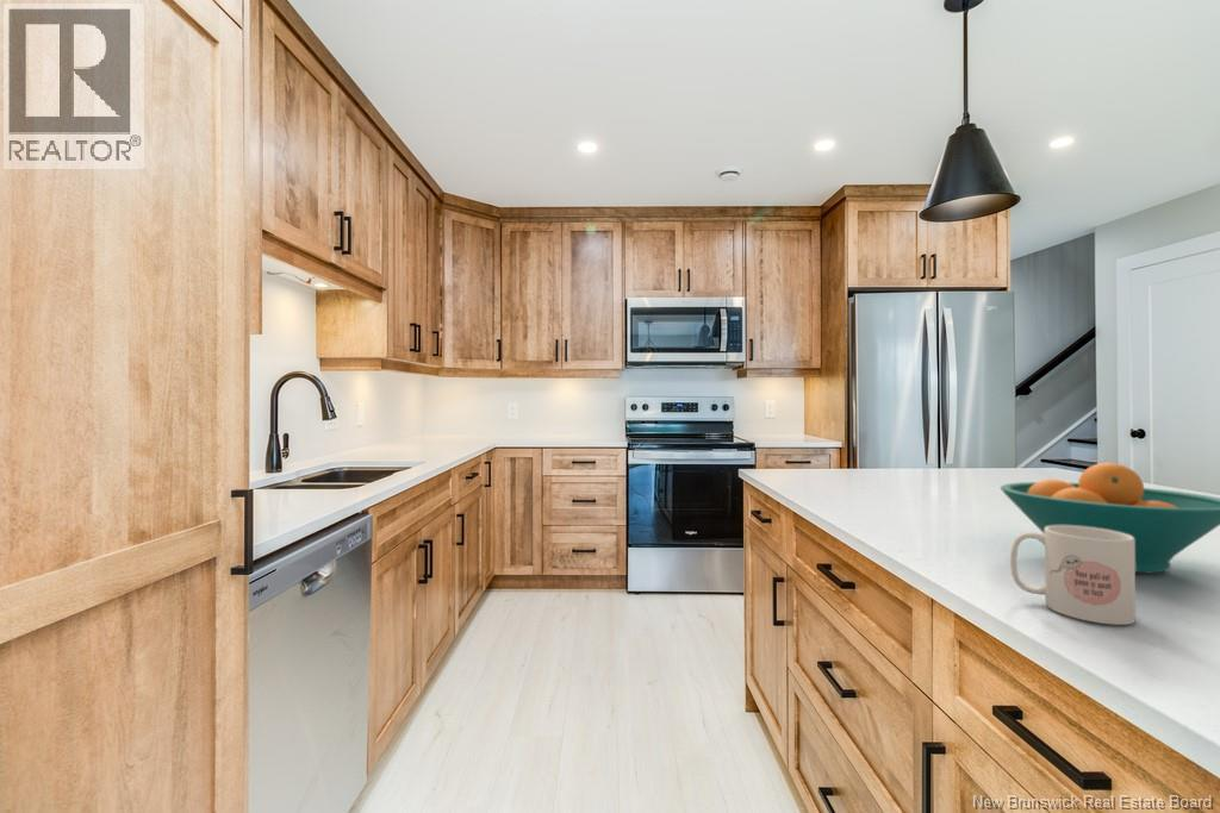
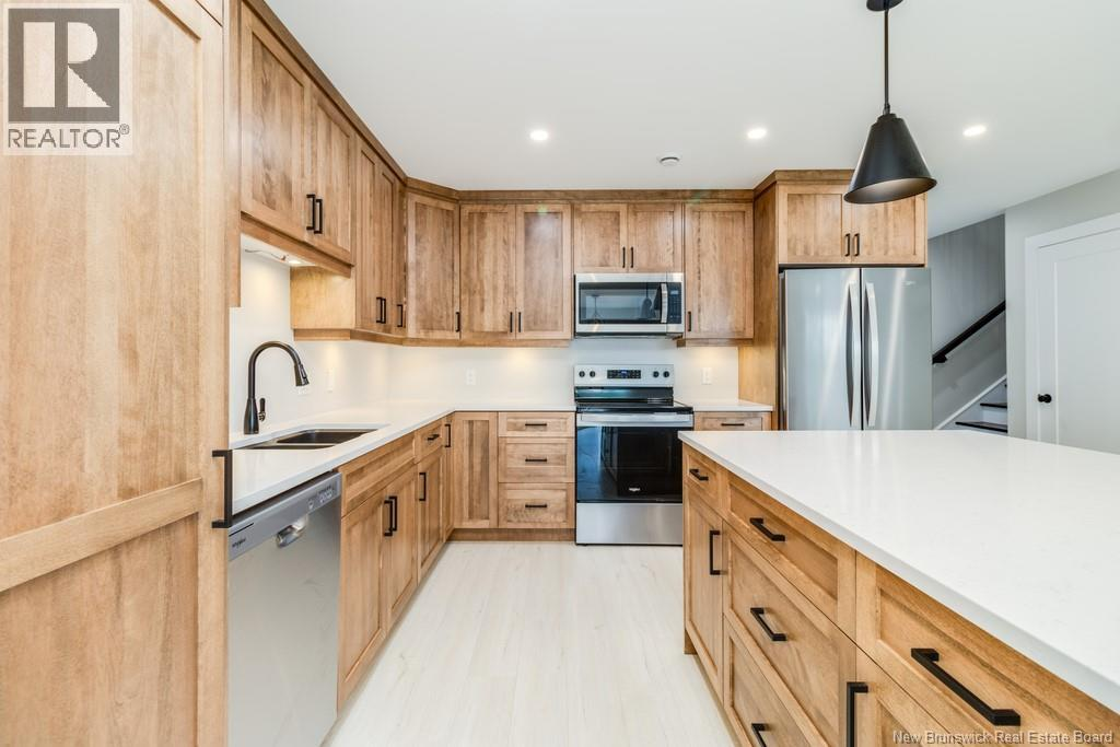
- mug [1009,525,1137,626]
- fruit bowl [1000,462,1220,574]
